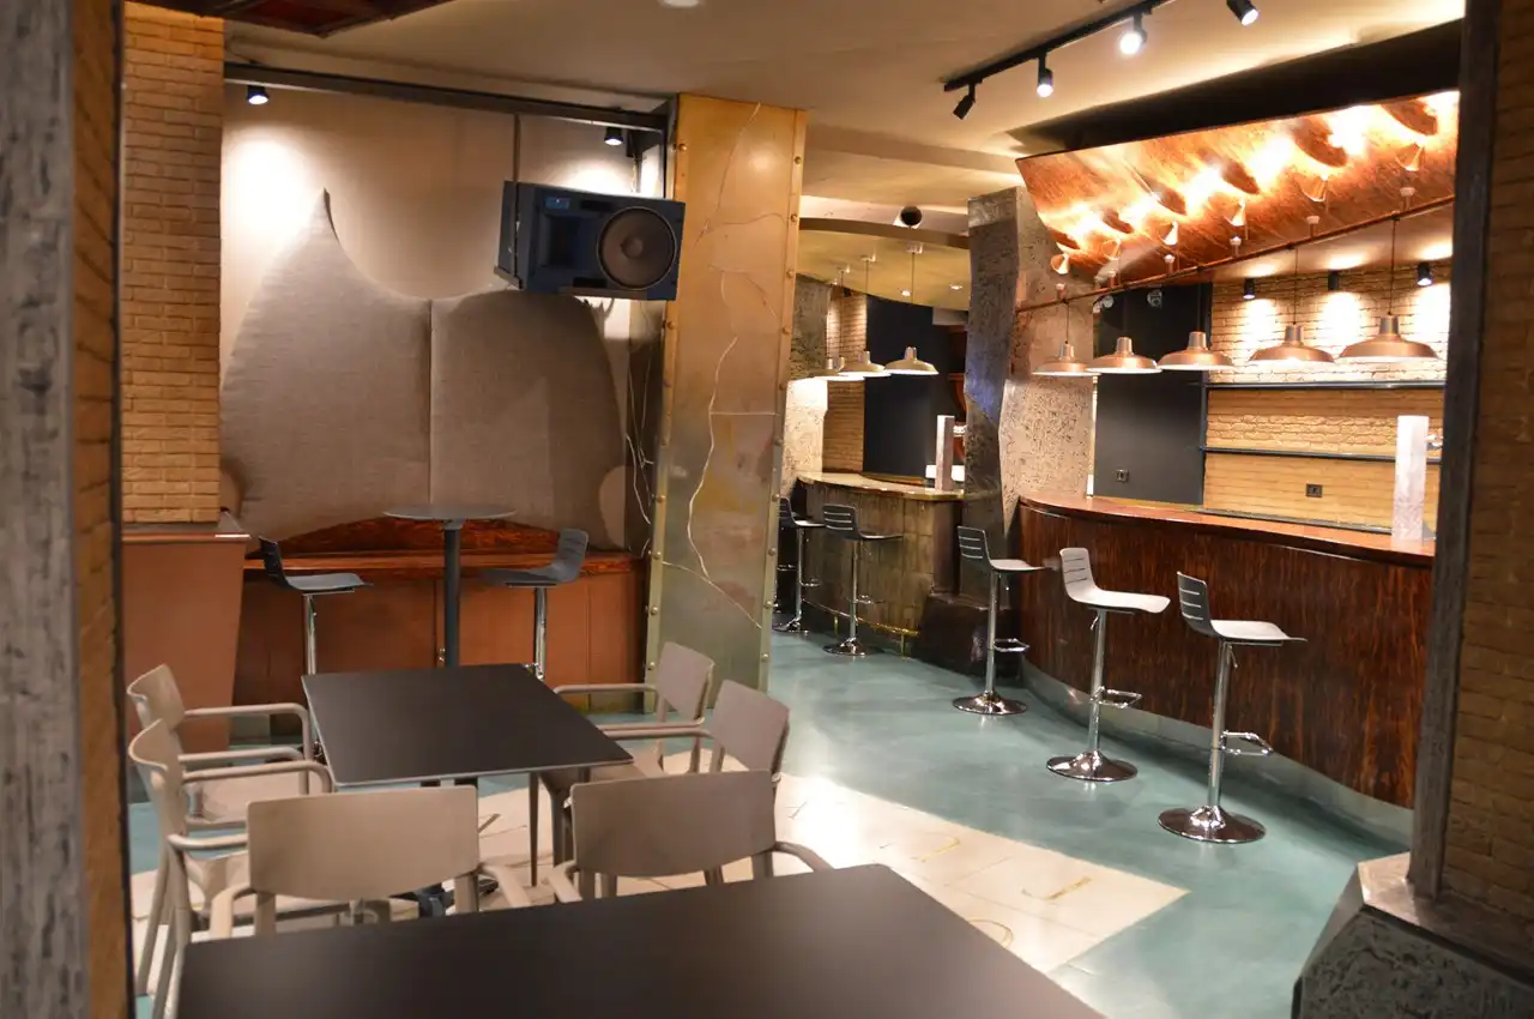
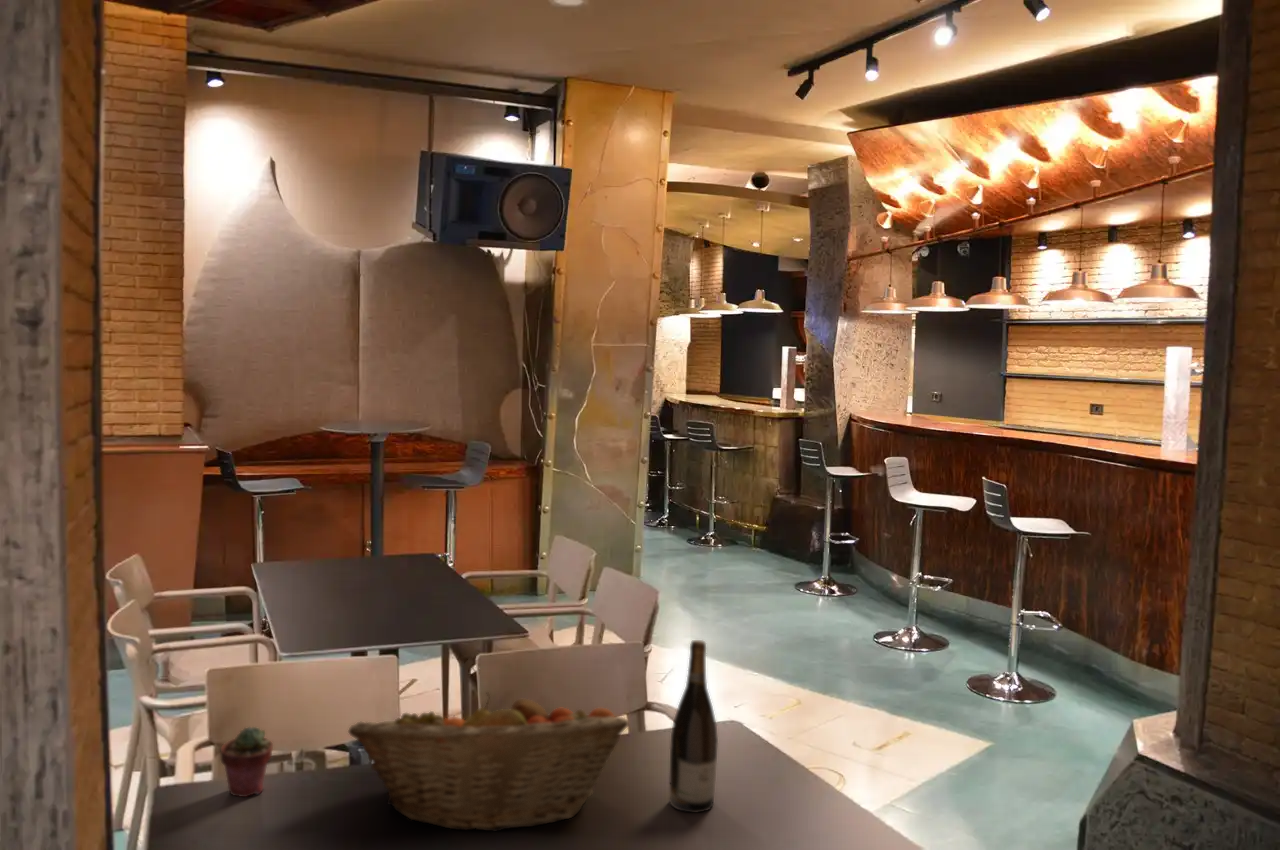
+ potted succulent [219,726,274,798]
+ wine bottle [669,639,719,814]
+ fruit basket [347,691,630,832]
